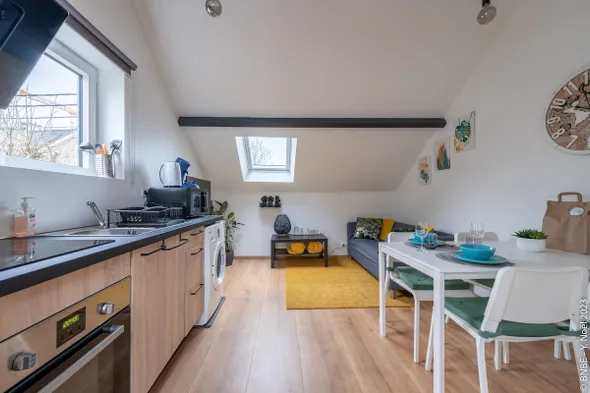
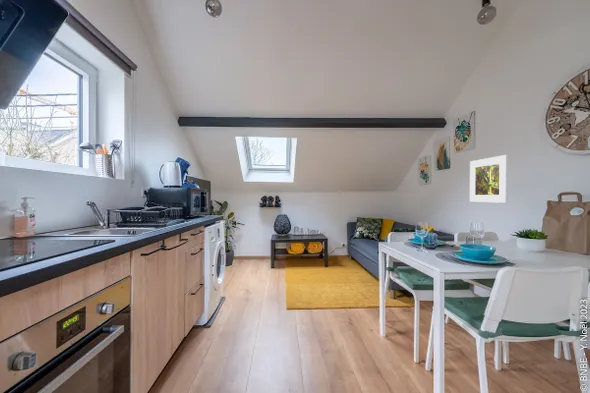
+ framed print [469,154,509,204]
